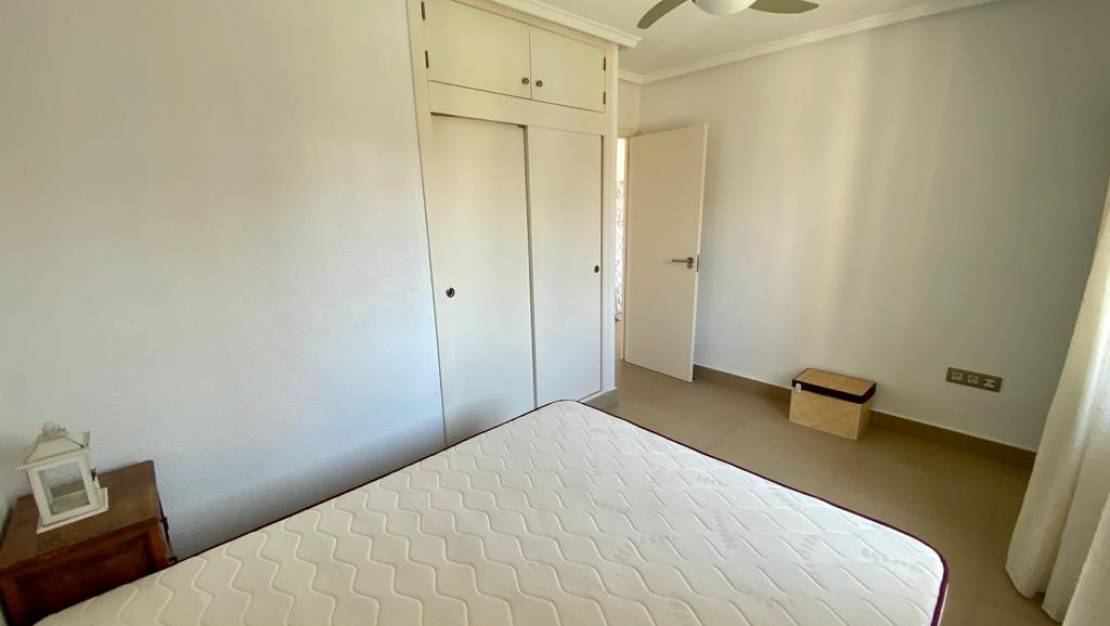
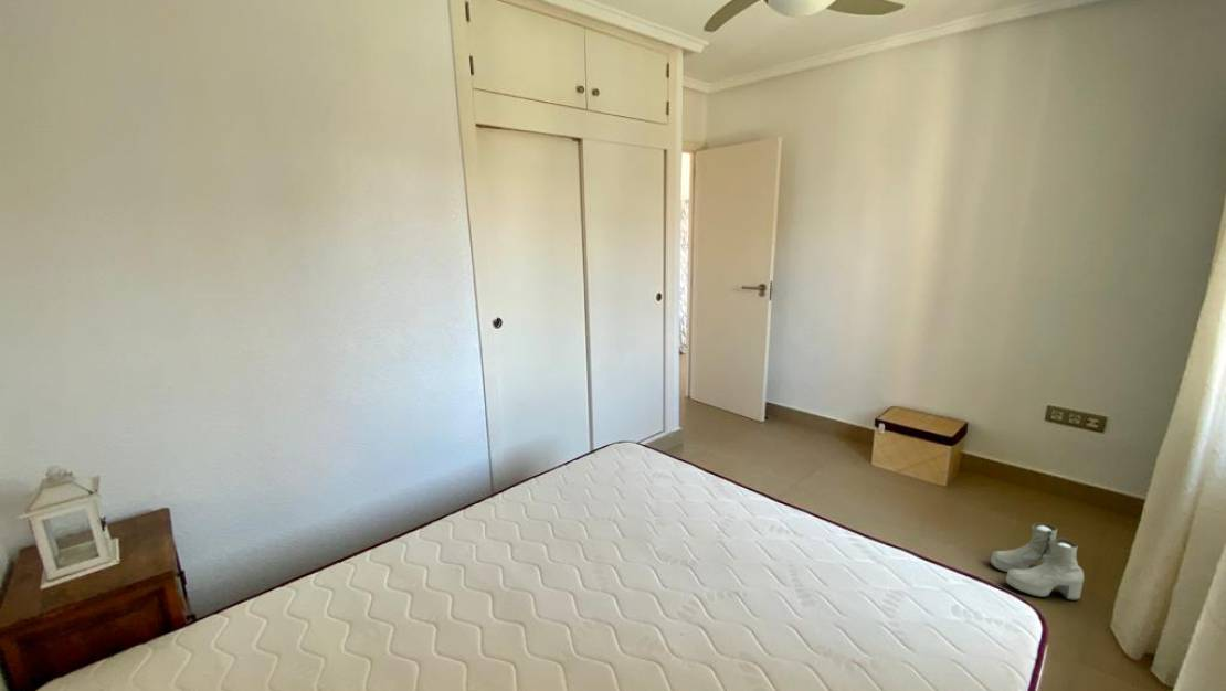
+ boots [990,522,1085,602]
